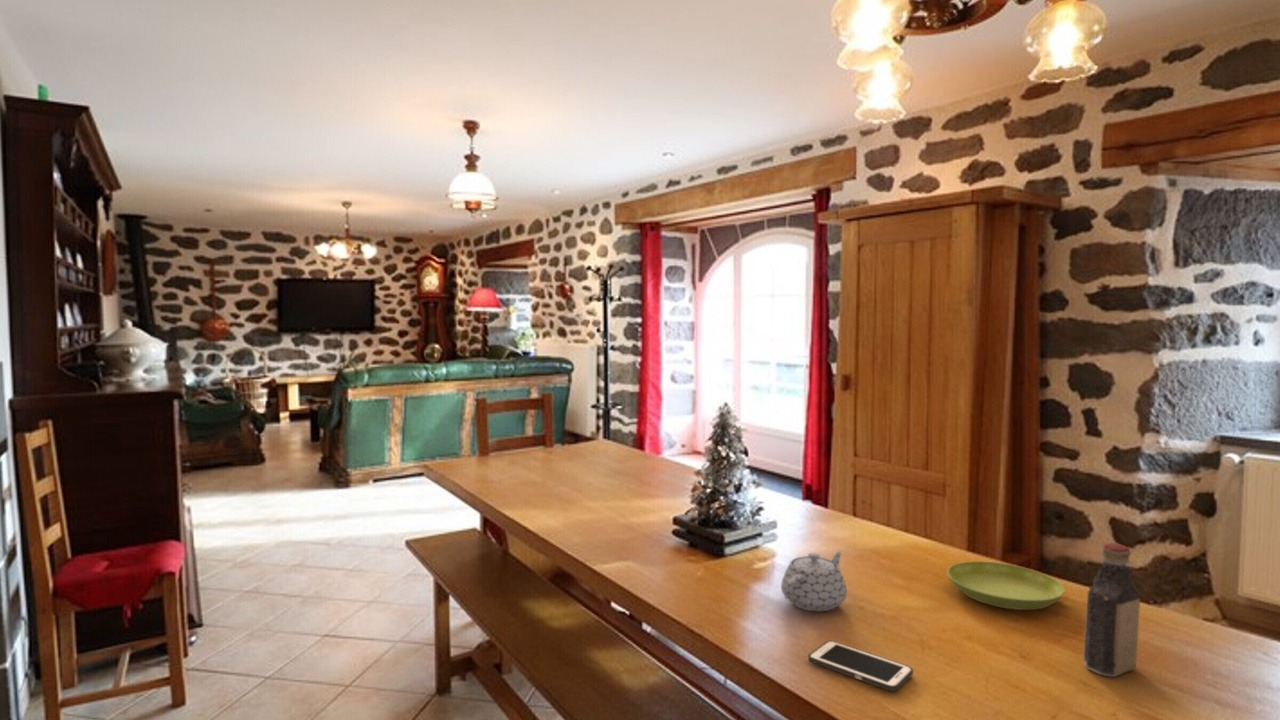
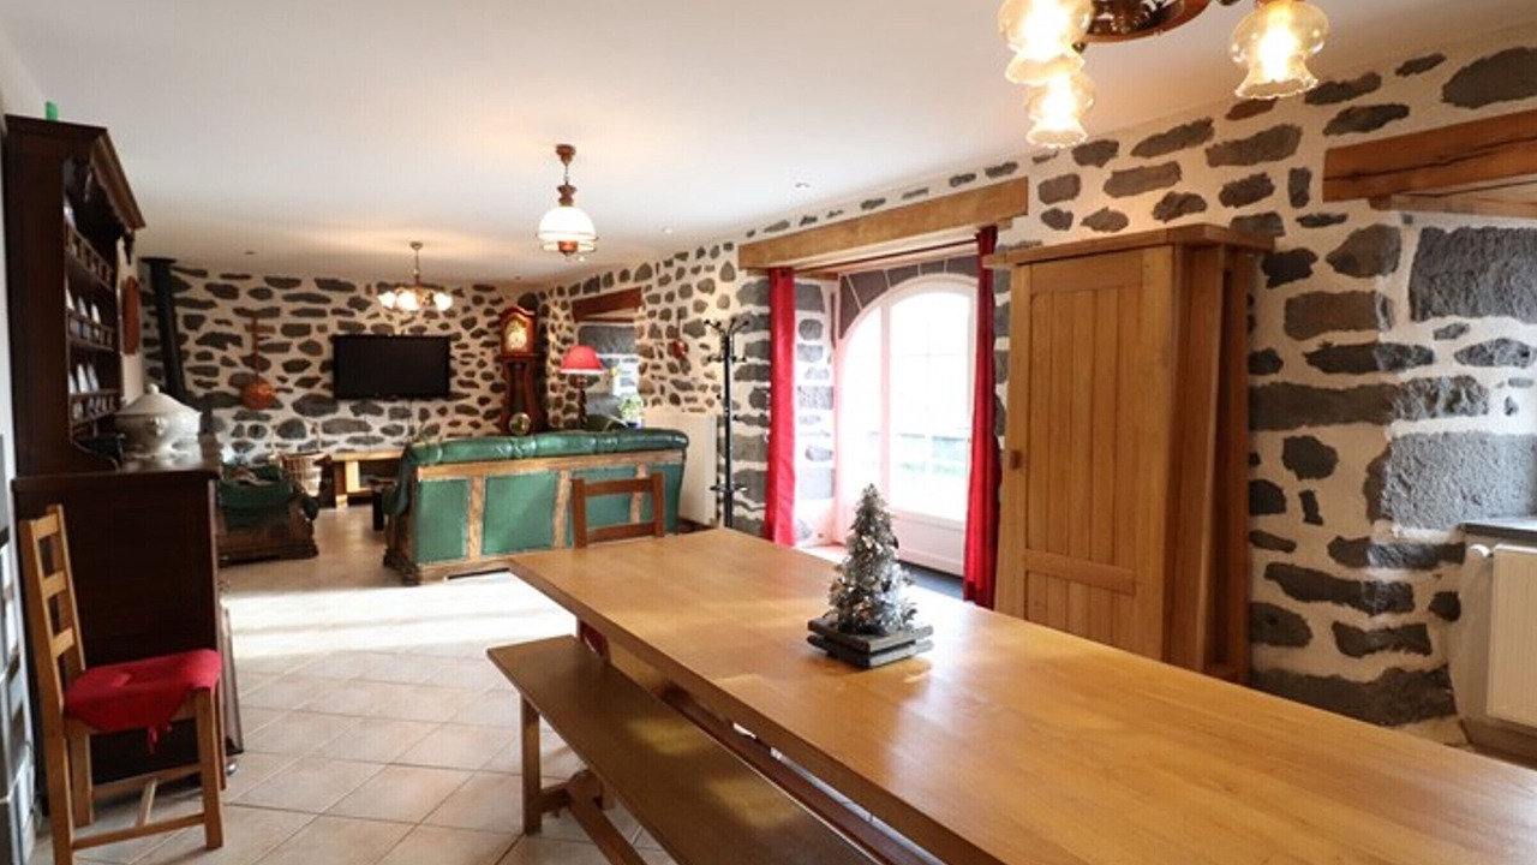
- bottle [1083,542,1141,678]
- saucer [946,560,1066,611]
- teapot [780,550,848,612]
- cell phone [807,640,914,692]
